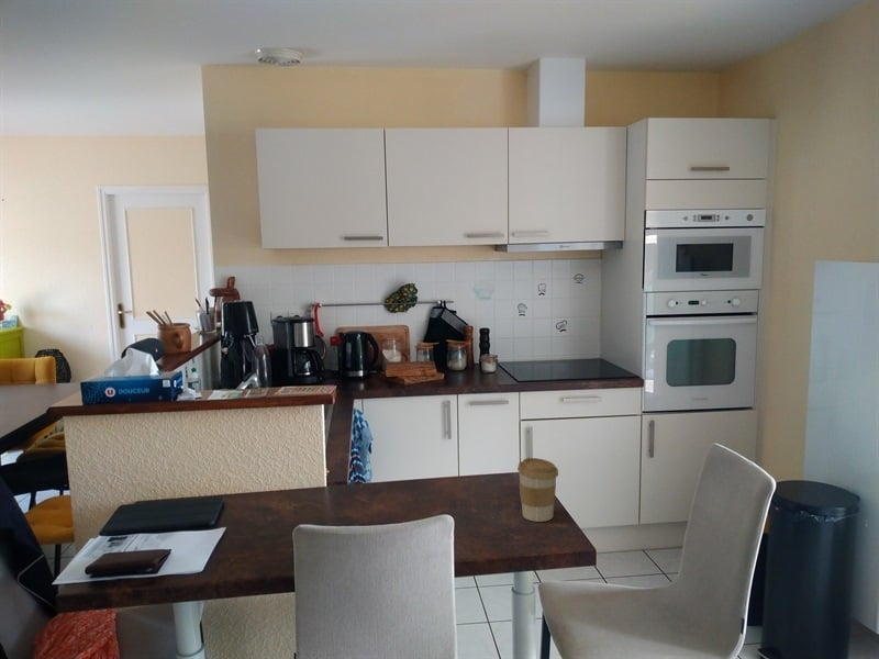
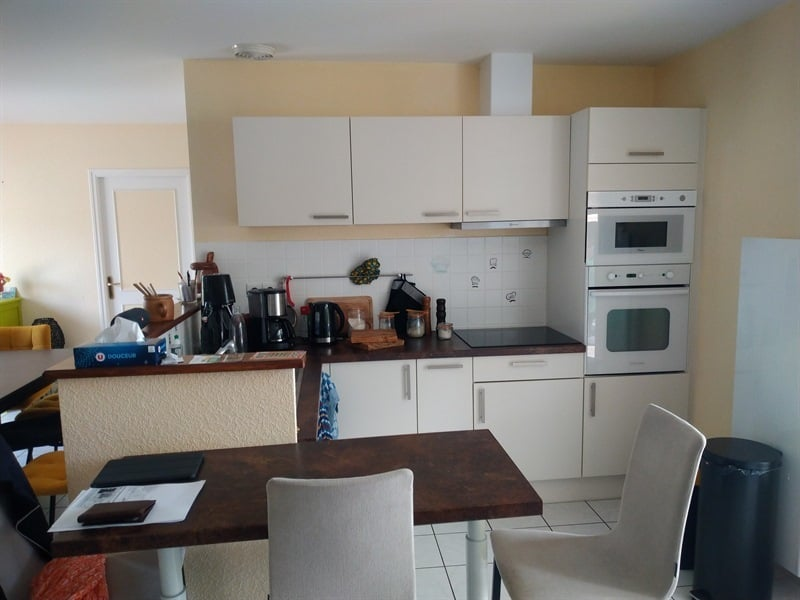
- coffee cup [516,457,559,523]
